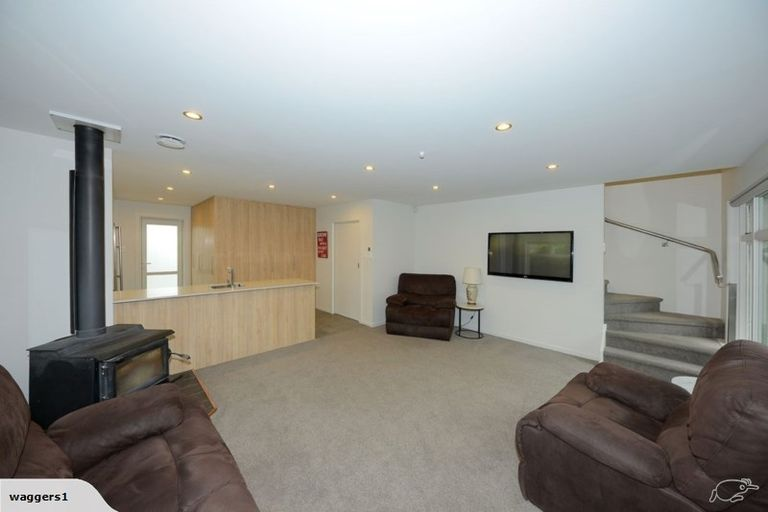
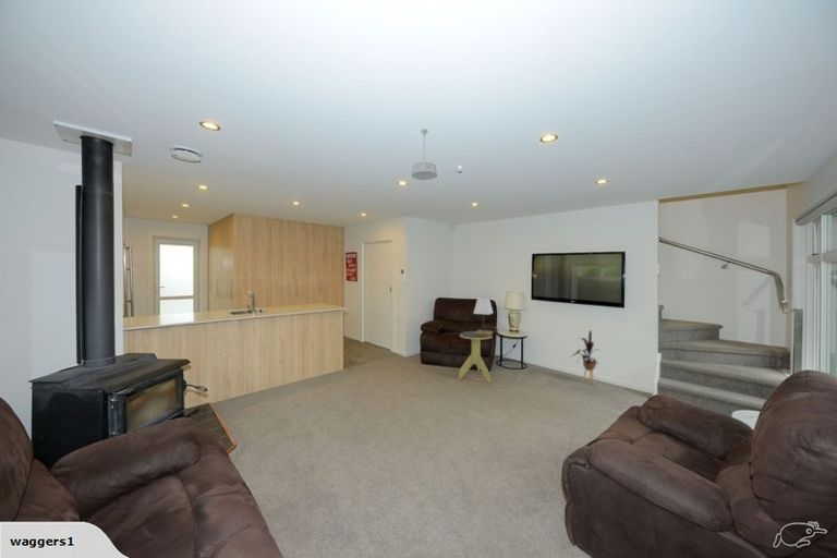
+ house plant [569,329,599,386]
+ pendant light [411,129,438,181]
+ lamp [472,296,494,336]
+ side table [458,330,494,384]
